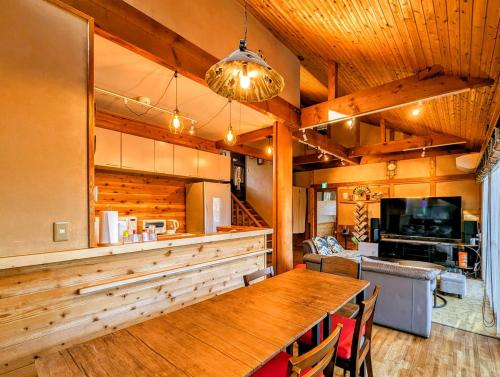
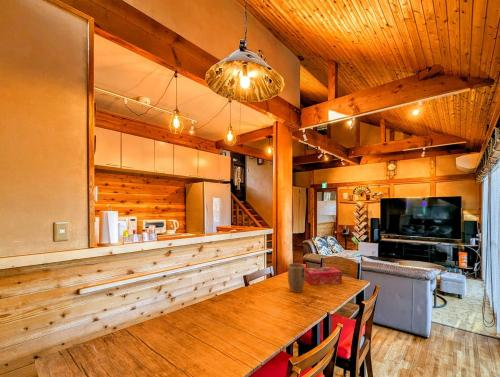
+ tissue box [305,266,343,286]
+ plant pot [287,262,306,294]
